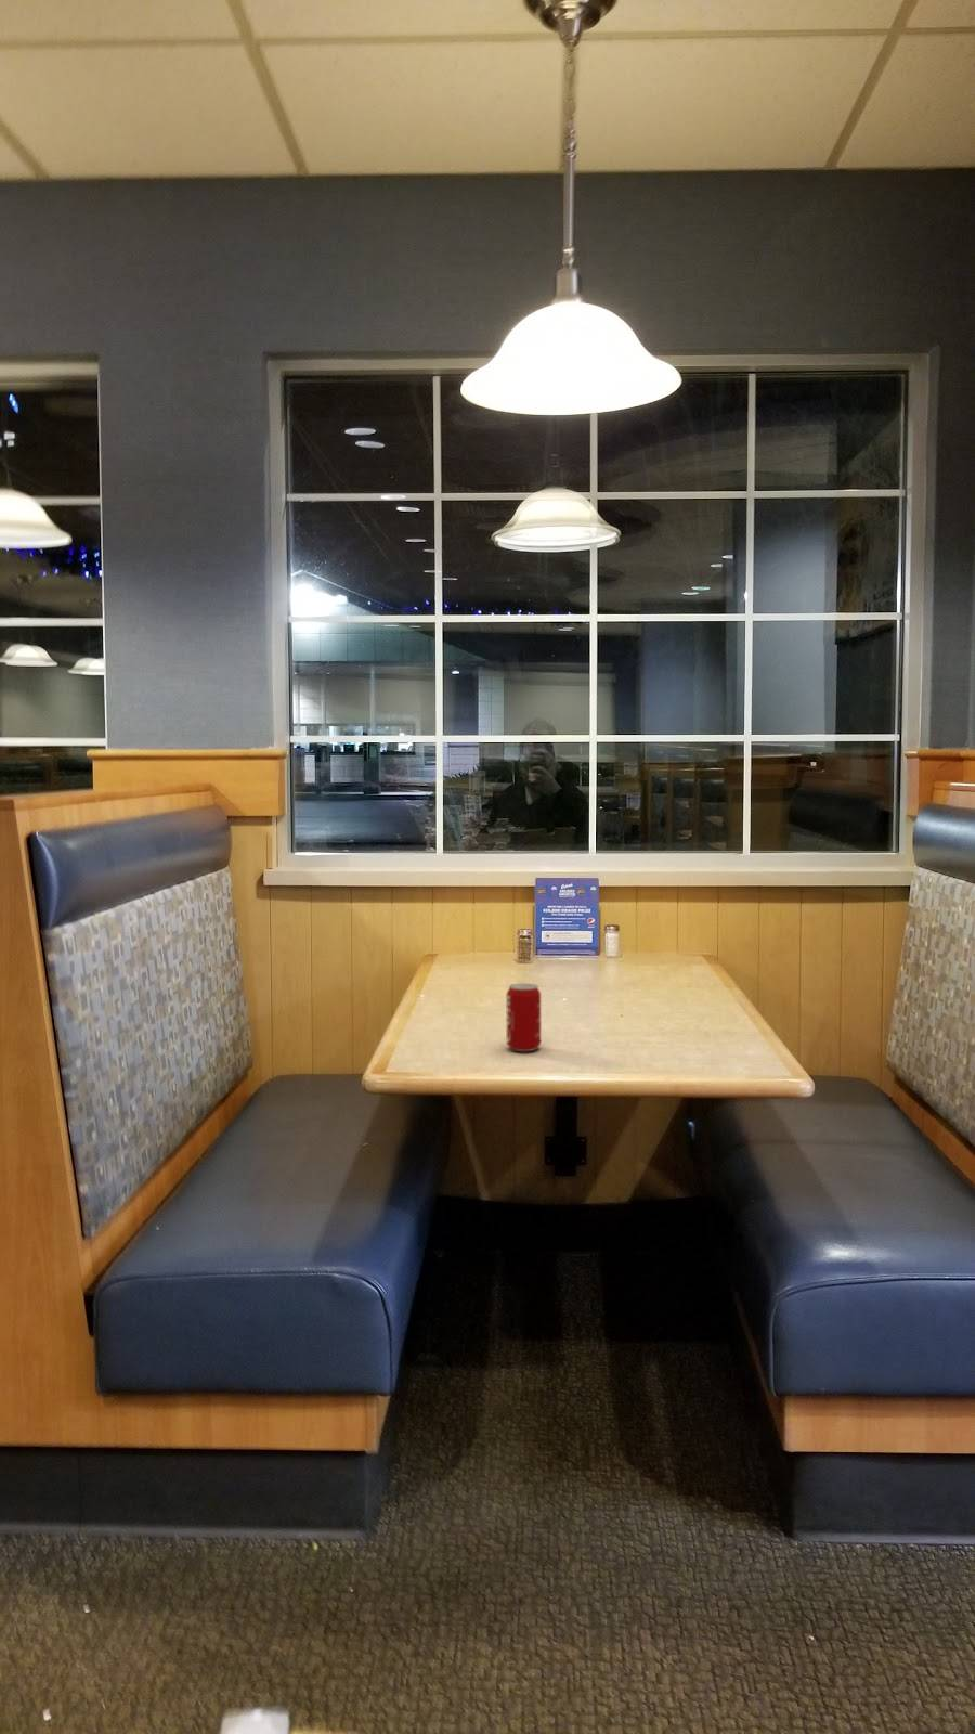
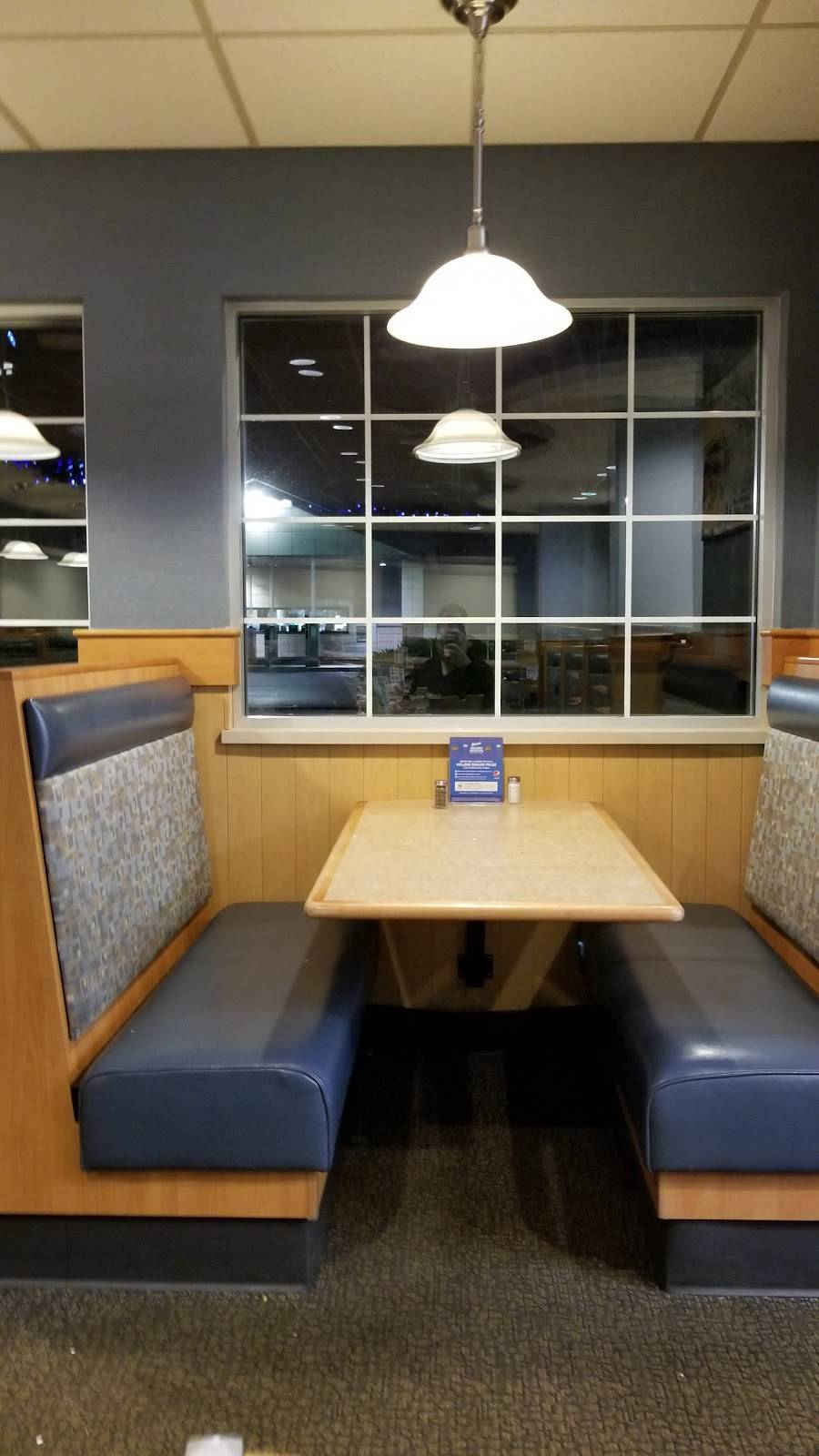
- beverage can [505,981,542,1053]
